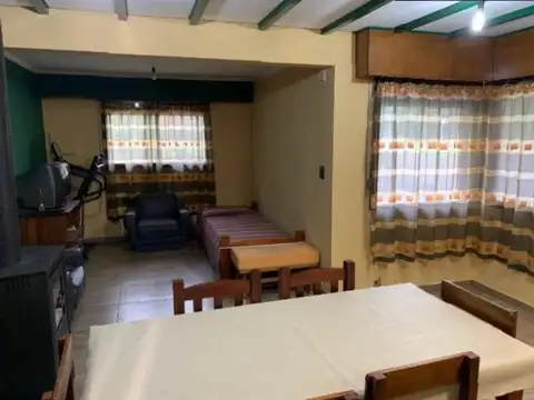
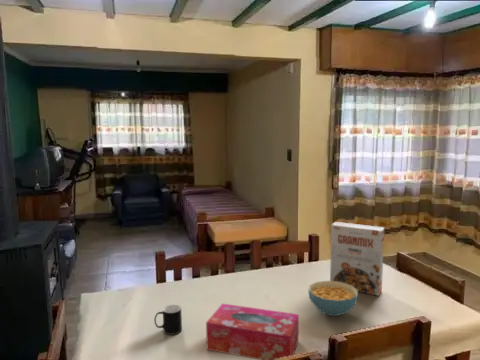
+ cup [153,304,183,336]
+ cereal bowl [307,280,359,317]
+ cereal box [329,221,385,297]
+ tissue box [205,302,300,360]
